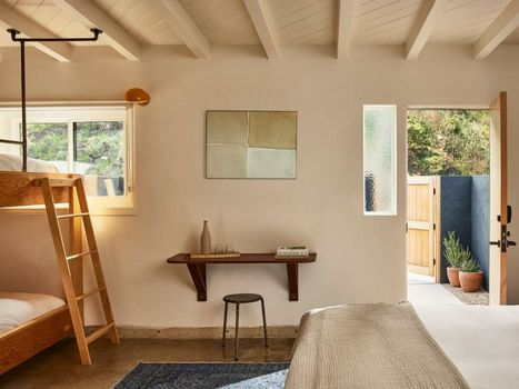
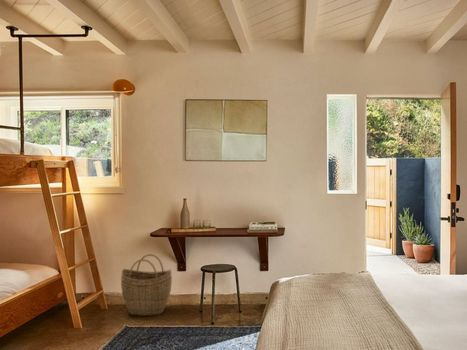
+ woven basket [120,253,173,317]
